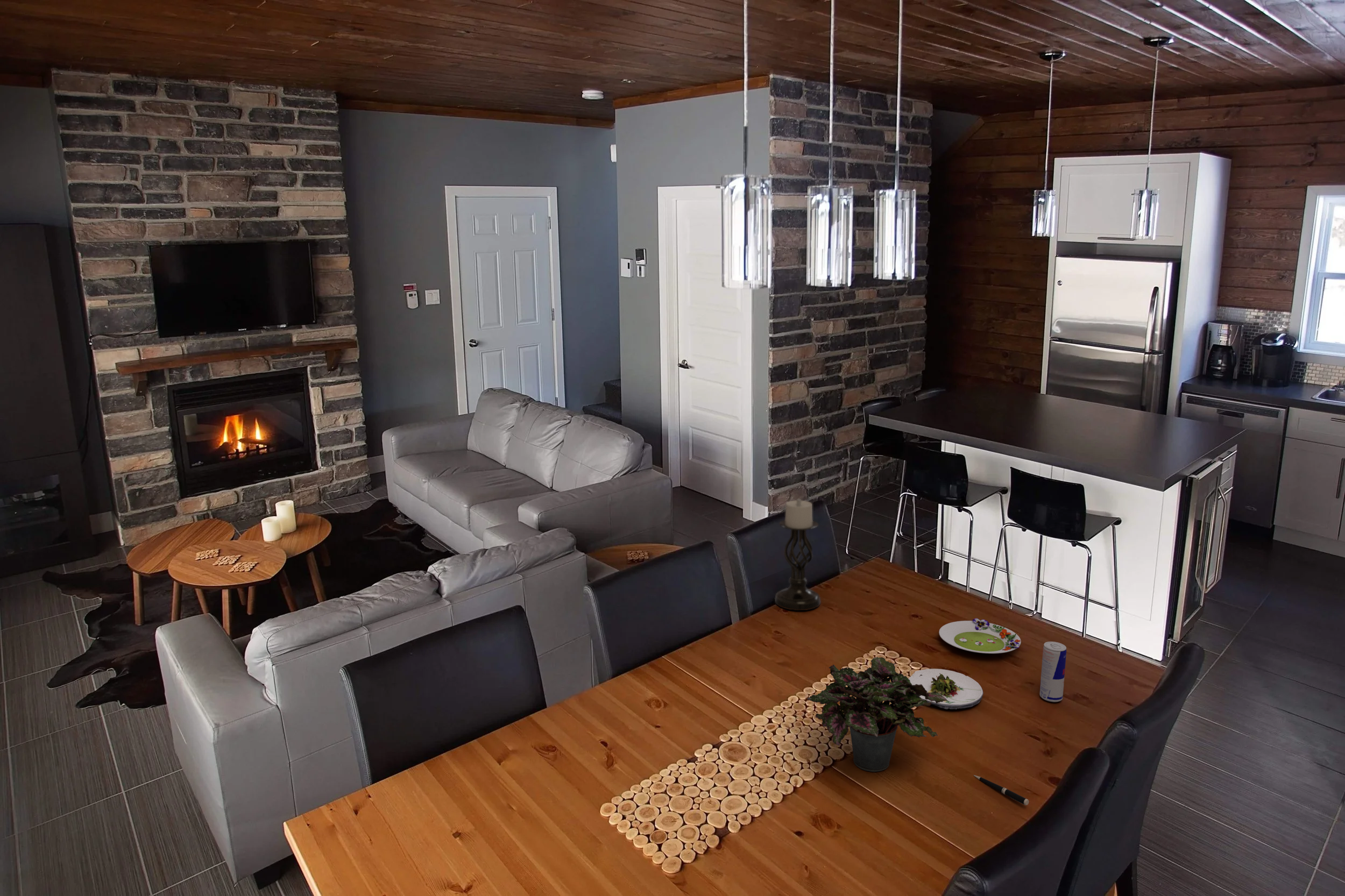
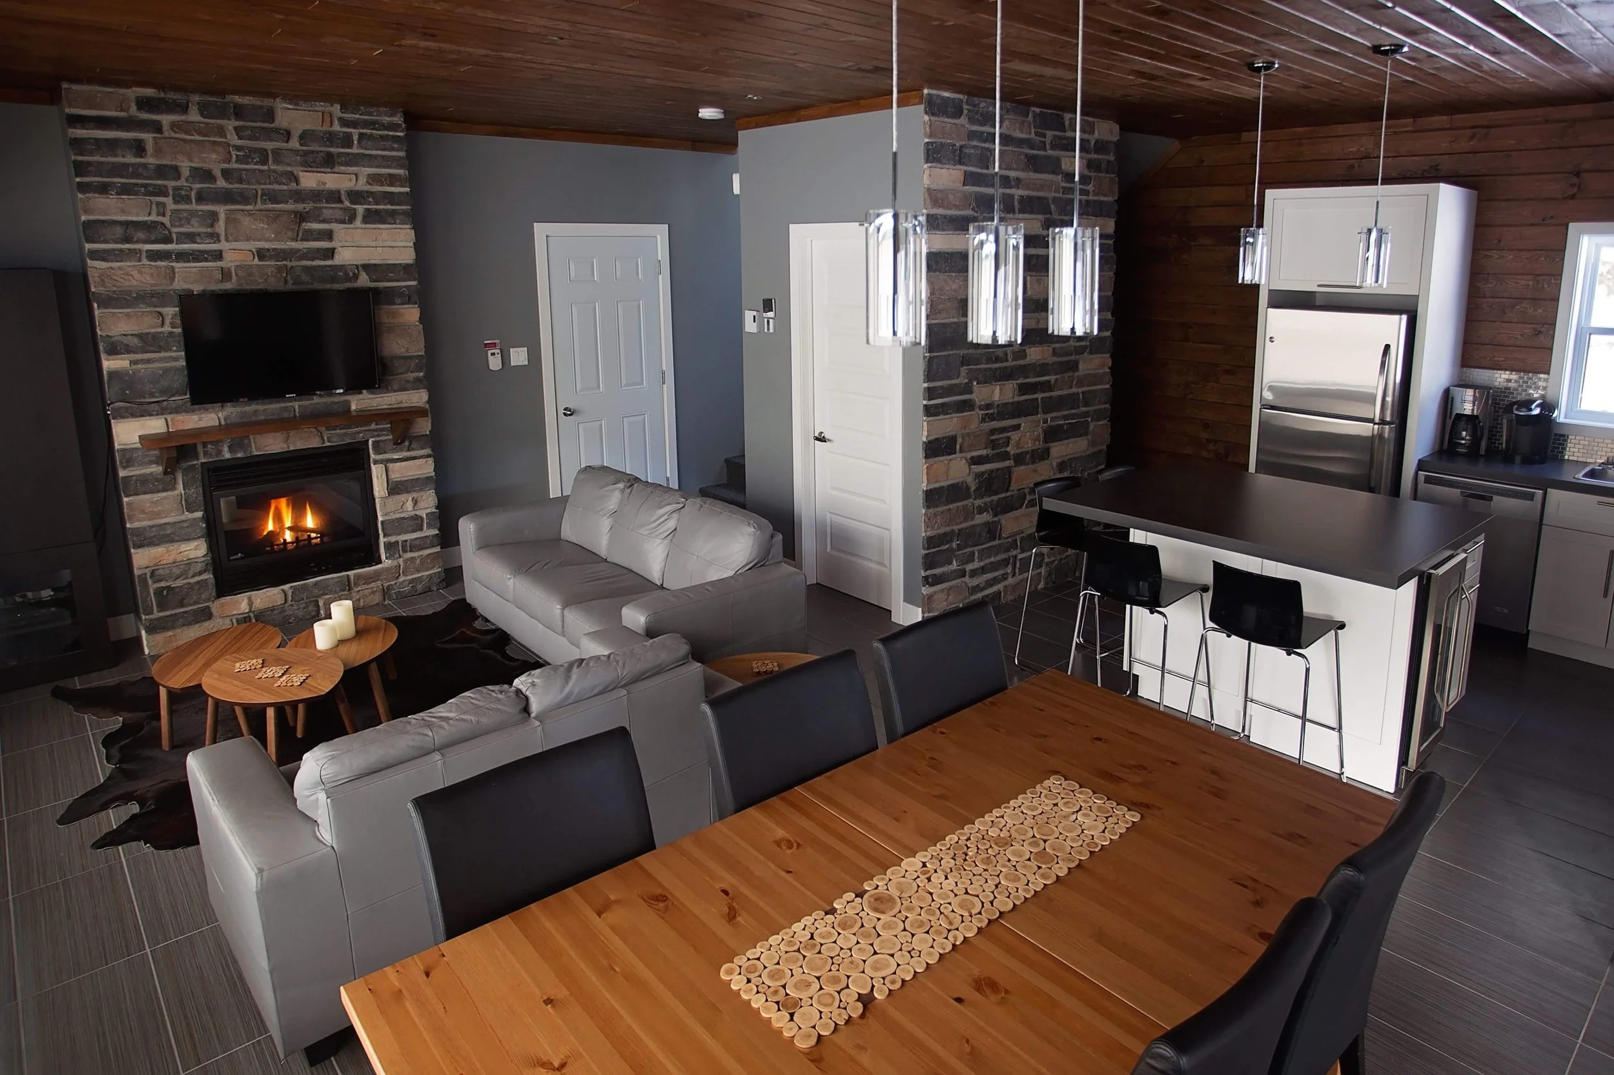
- beverage can [1039,641,1067,702]
- salad plate [939,618,1022,654]
- pen [973,774,1029,806]
- potted plant [806,657,947,772]
- salad plate [908,669,983,710]
- candle holder [774,499,822,611]
